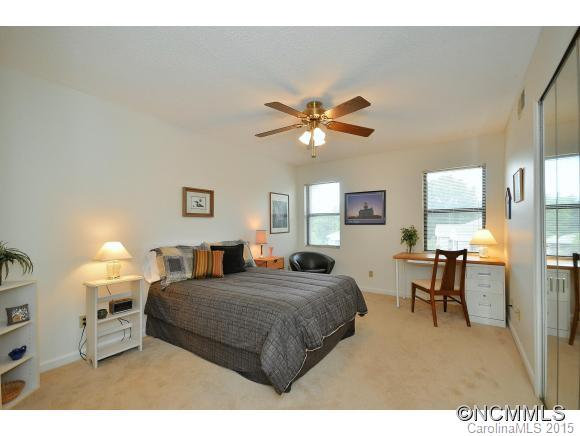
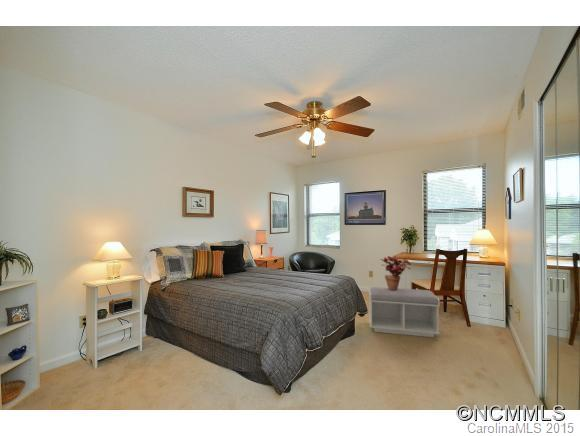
+ potted plant [379,255,412,290]
+ bench [368,286,441,338]
